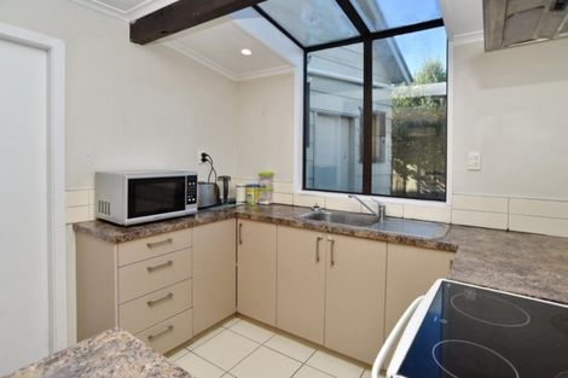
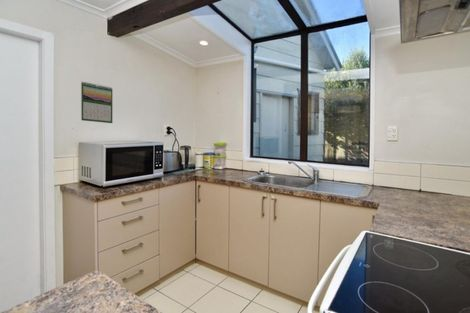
+ calendar [80,80,113,124]
